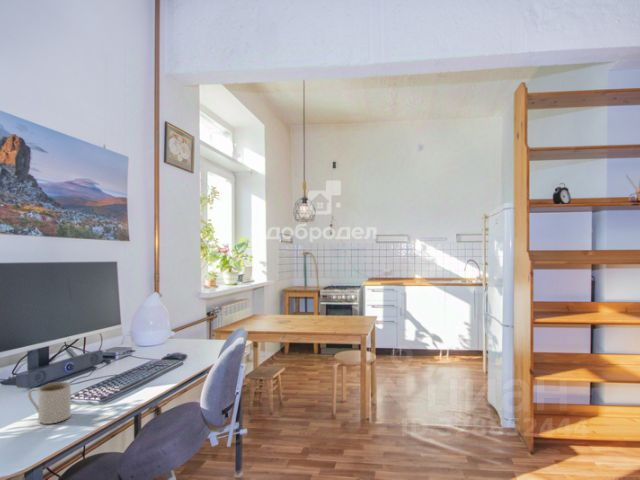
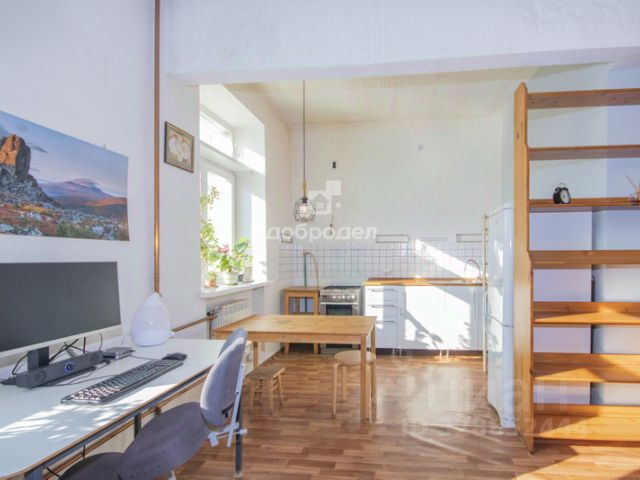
- mug [27,381,72,425]
